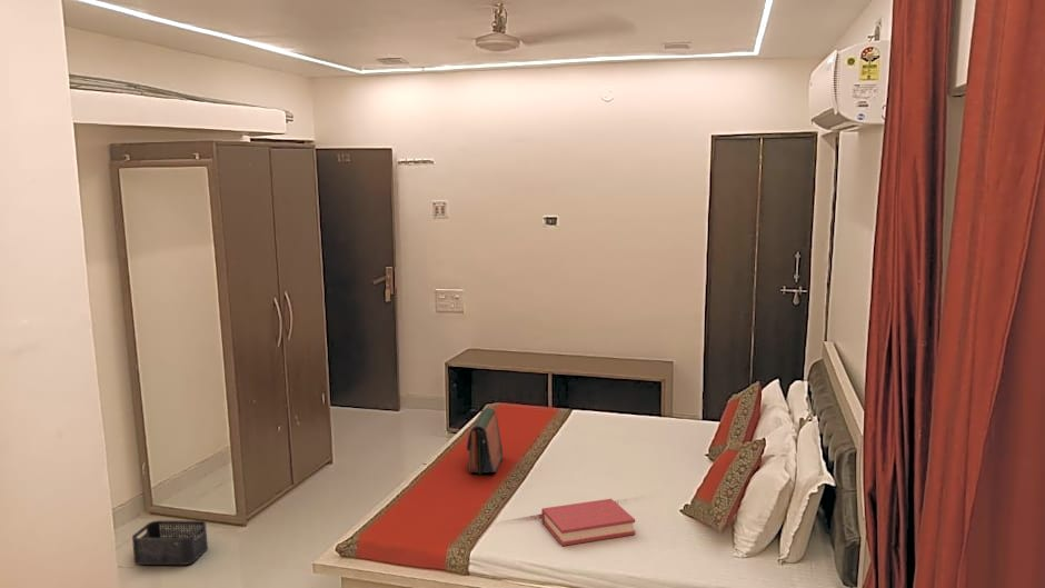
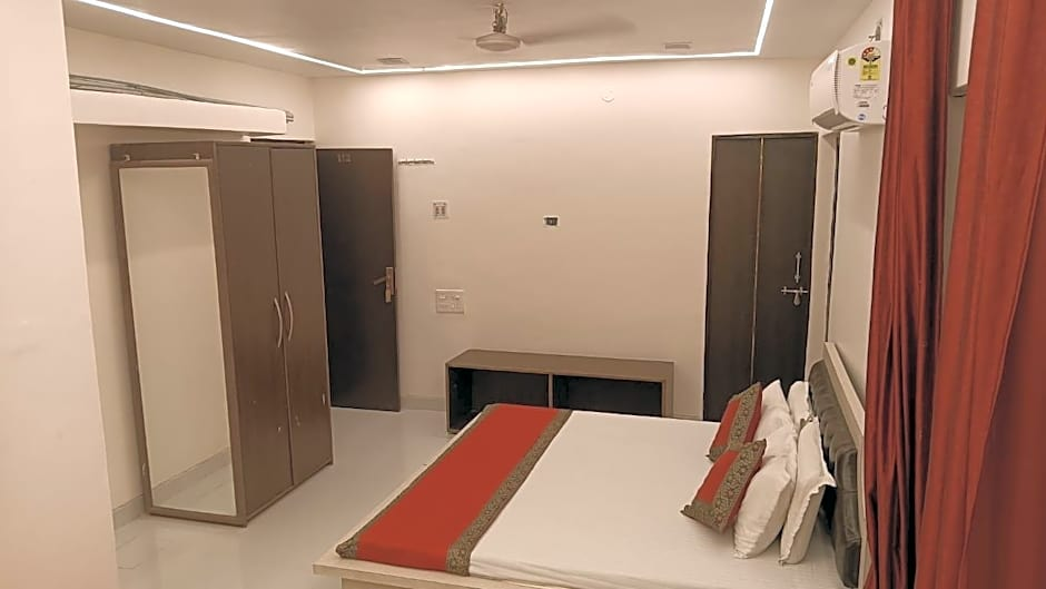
- hardback book [540,498,636,547]
- handbag [466,407,504,475]
- storage bin [131,519,209,566]
